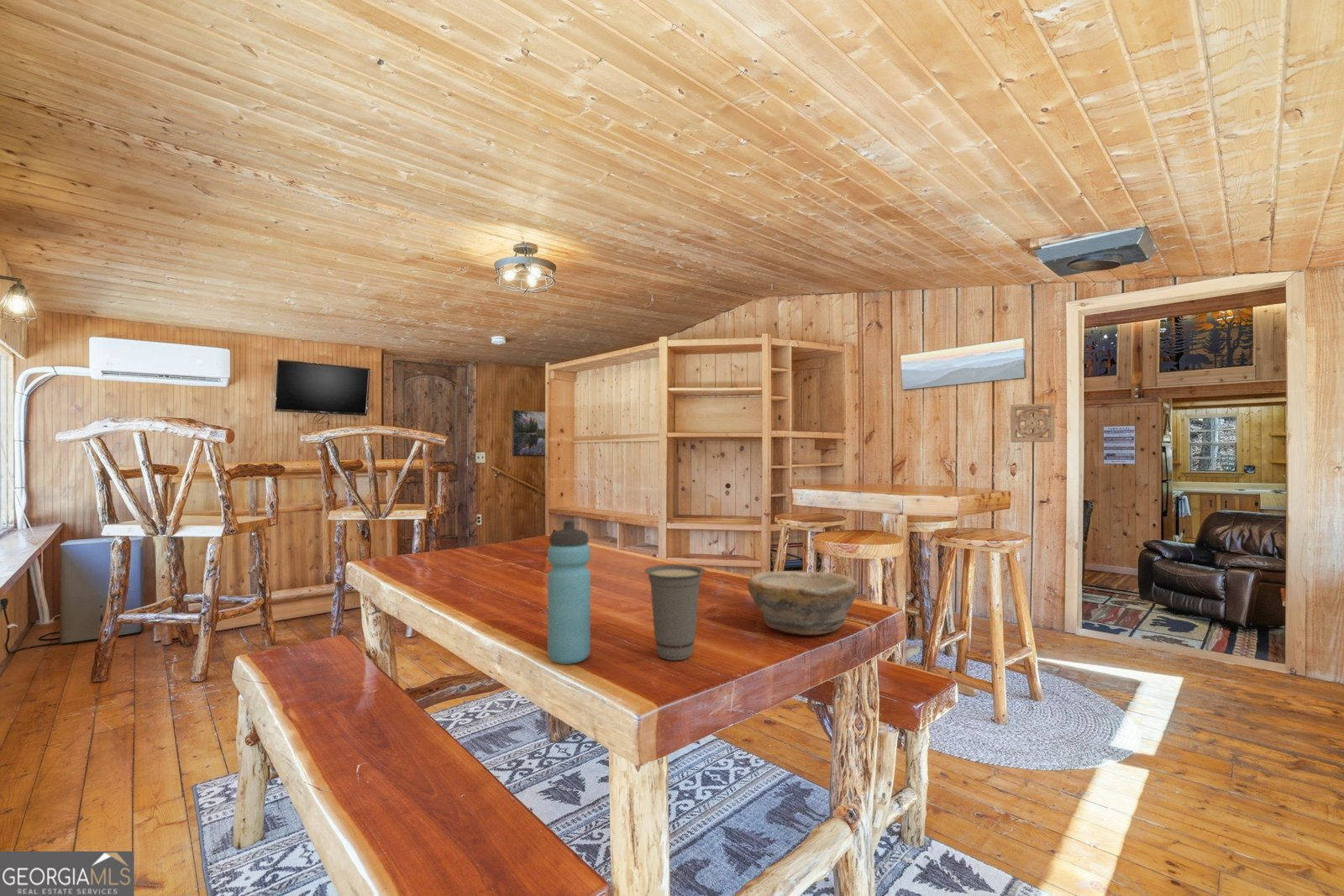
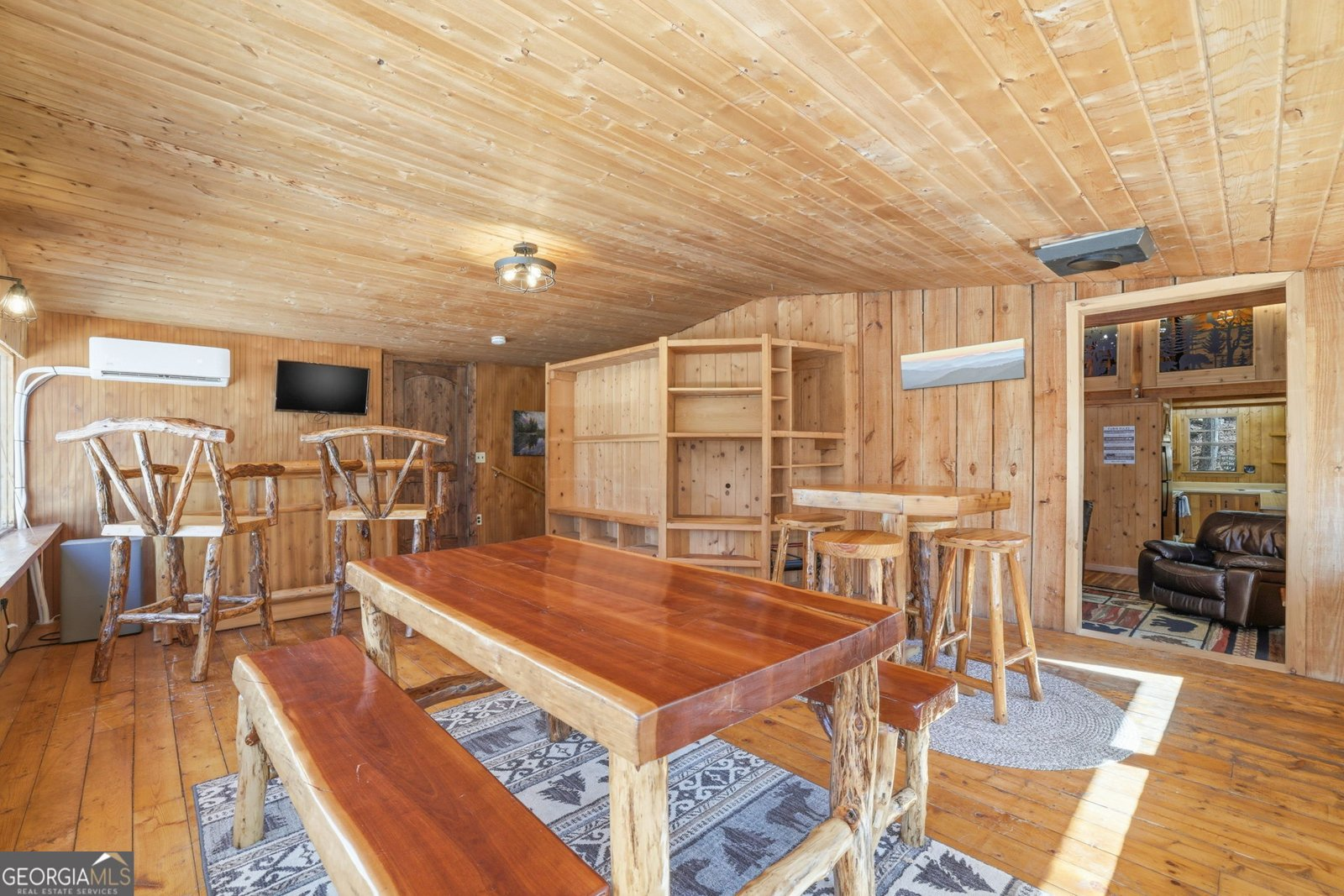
- bowl [747,570,859,636]
- wall ornament [1010,402,1055,443]
- water bottle [547,520,591,665]
- cup [643,563,706,661]
